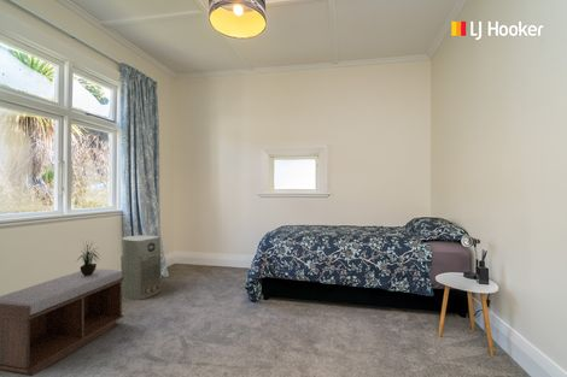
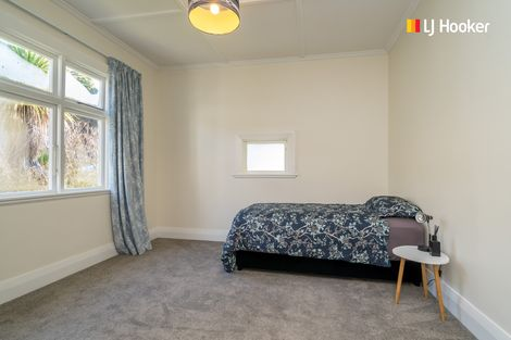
- air purifier [119,234,163,301]
- bench [0,267,124,377]
- potted plant [77,238,101,276]
